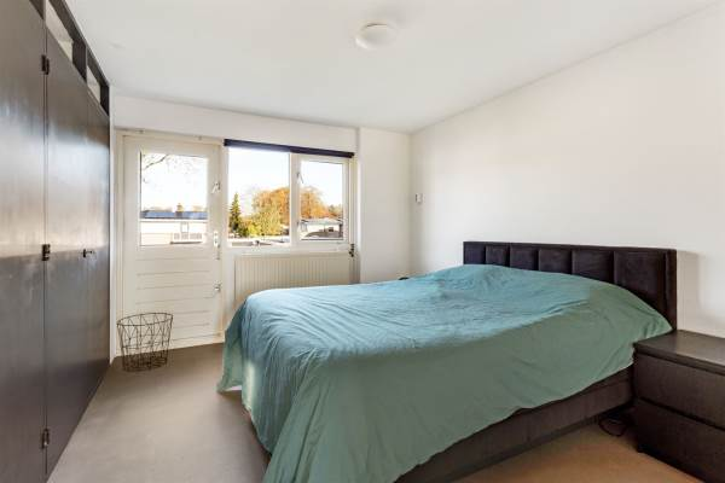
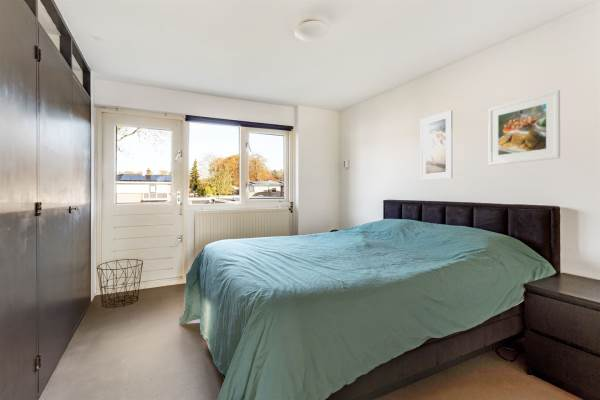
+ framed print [419,109,454,181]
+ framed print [487,89,561,166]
